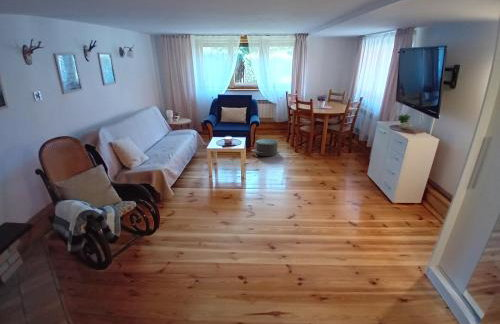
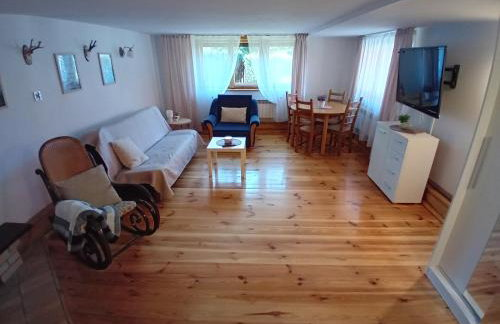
- pouf [251,138,279,157]
